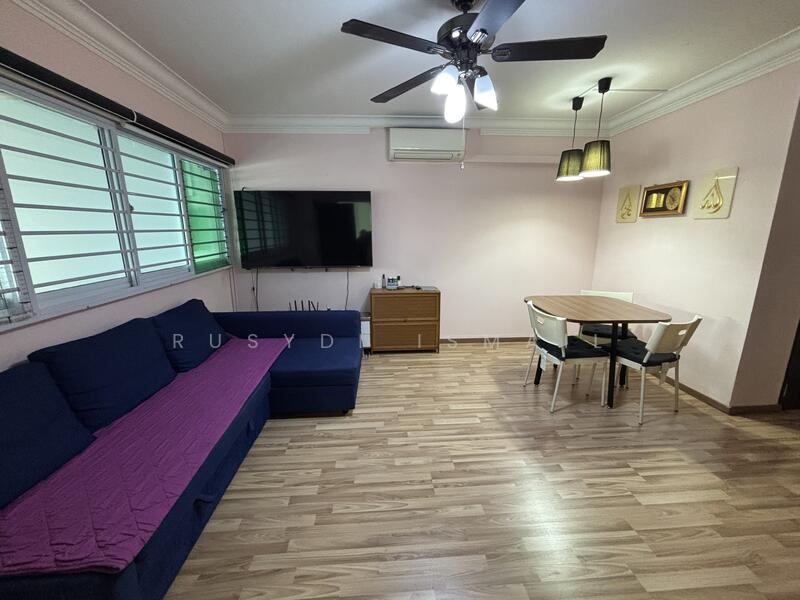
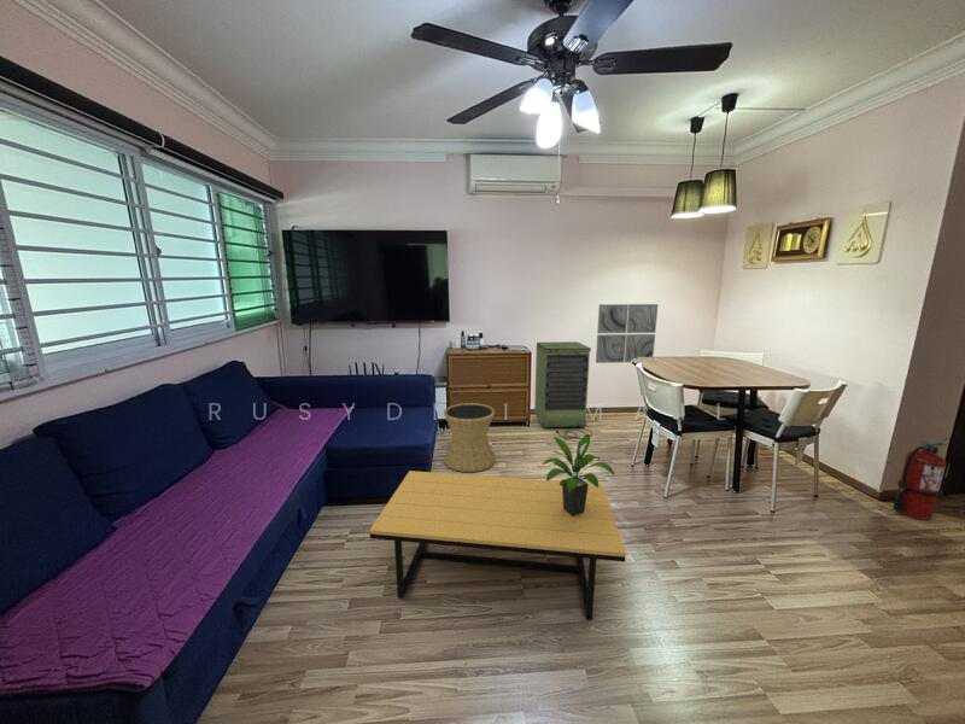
+ fire extinguisher [891,434,951,521]
+ side table [443,402,497,473]
+ wall art [595,303,659,364]
+ storage cabinet [533,340,593,443]
+ coffee table [368,469,627,620]
+ potted plant [542,433,615,516]
